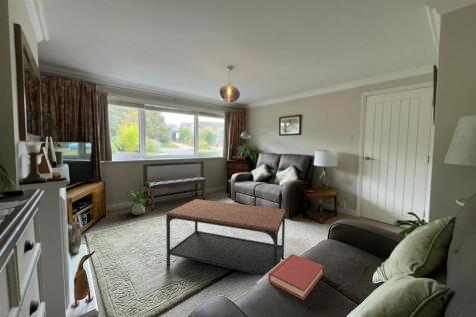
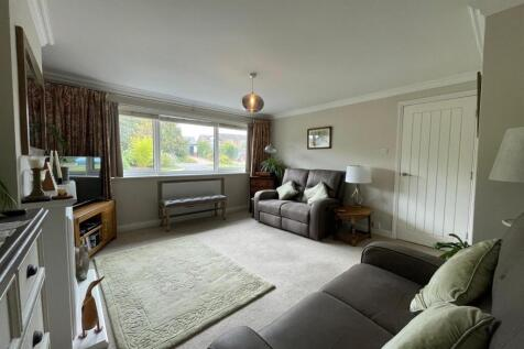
- house plant [124,186,154,216]
- coffee table [165,198,286,277]
- hardback book [267,253,324,301]
